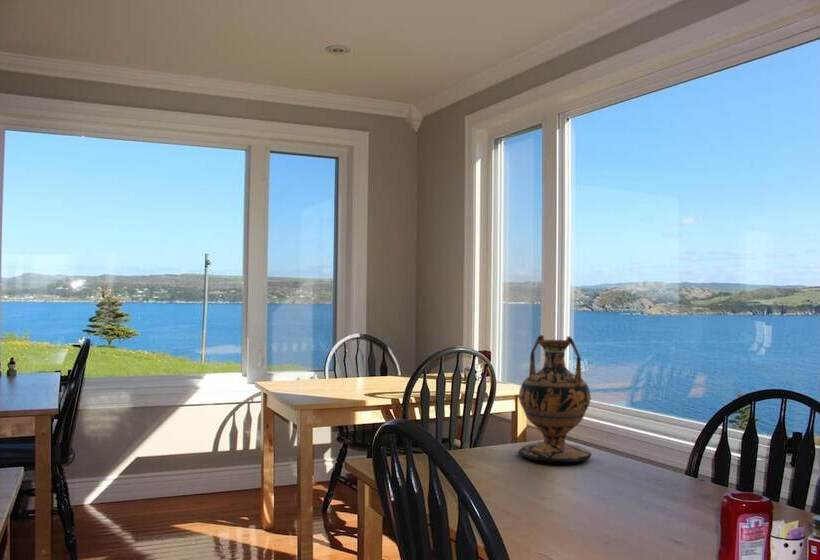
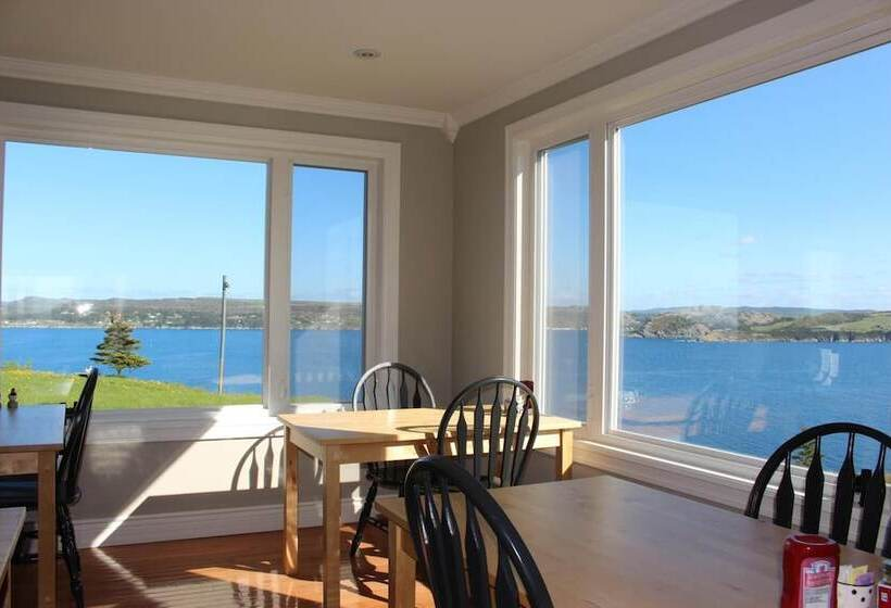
- vase [517,334,593,463]
